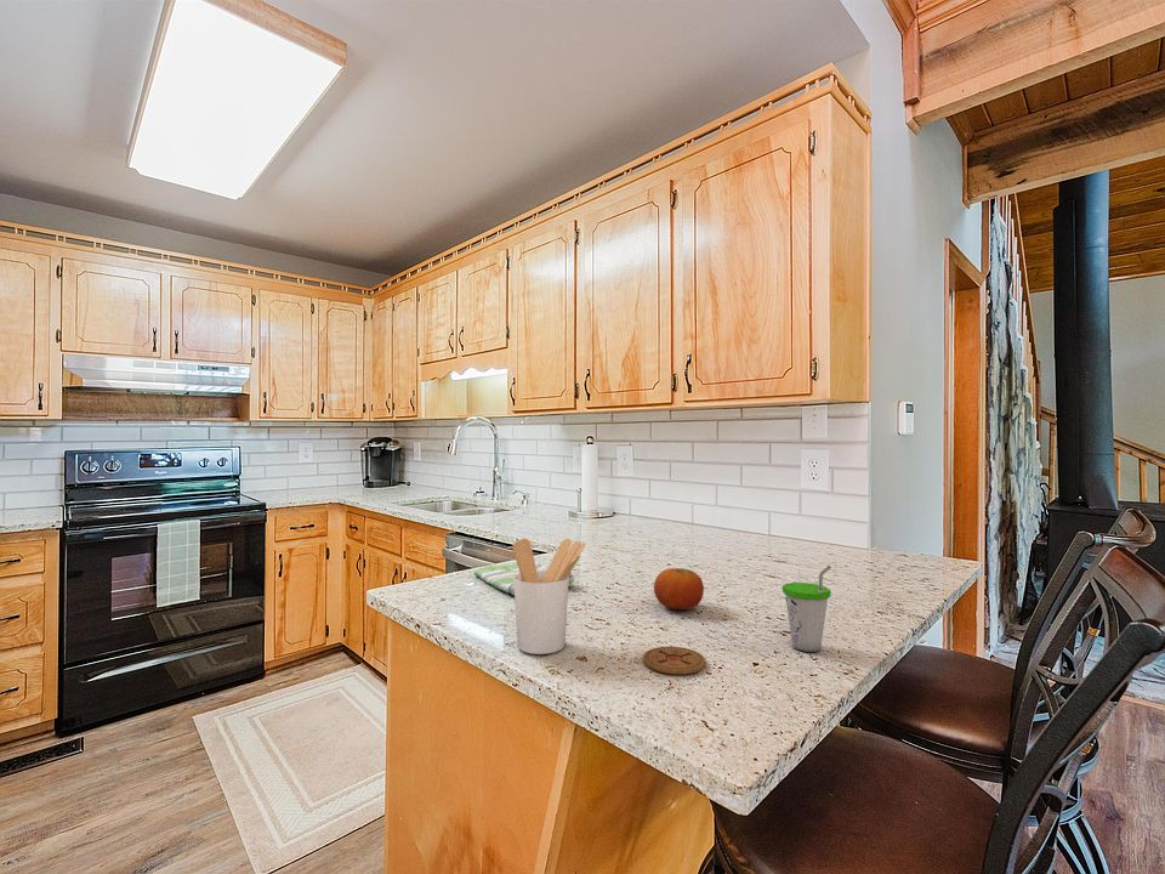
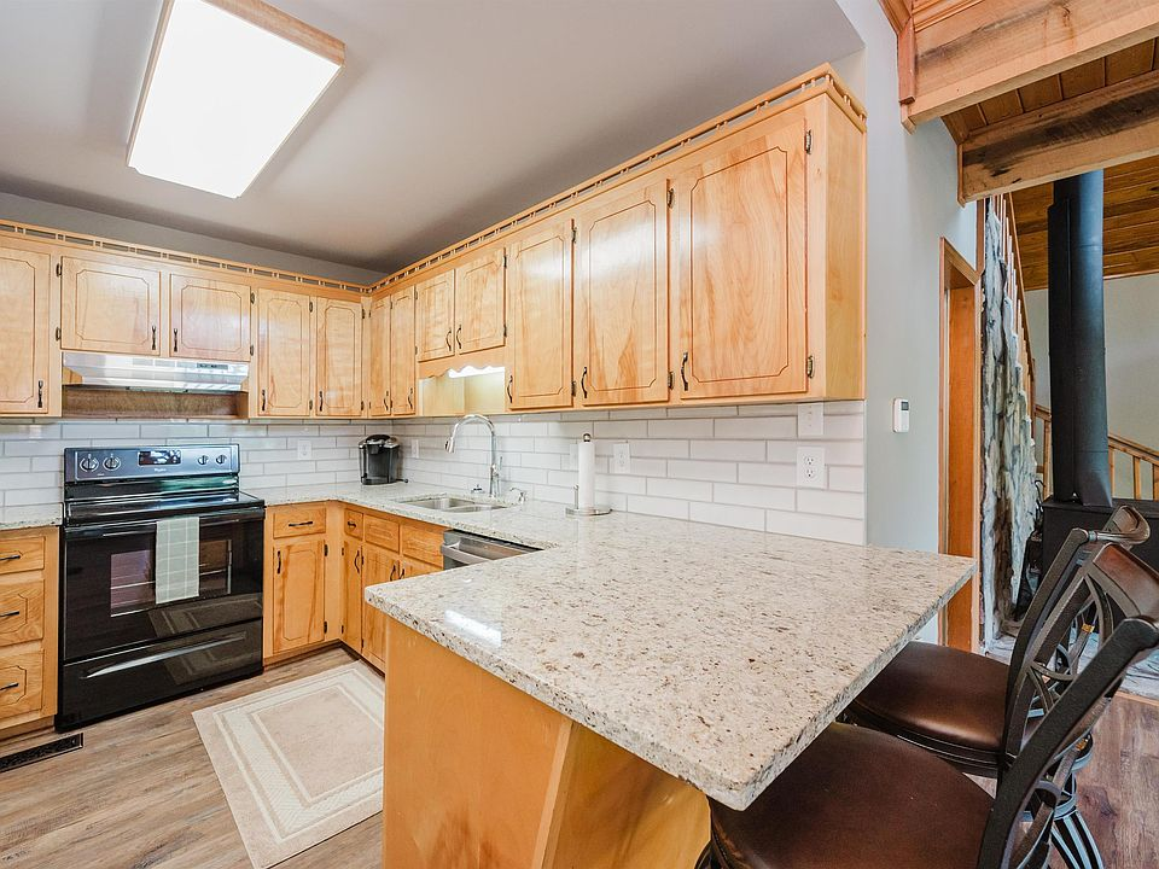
- coaster [642,646,706,675]
- utensil holder [512,538,586,656]
- cup [782,564,832,653]
- dish towel [473,561,576,596]
- fruit [653,567,705,611]
